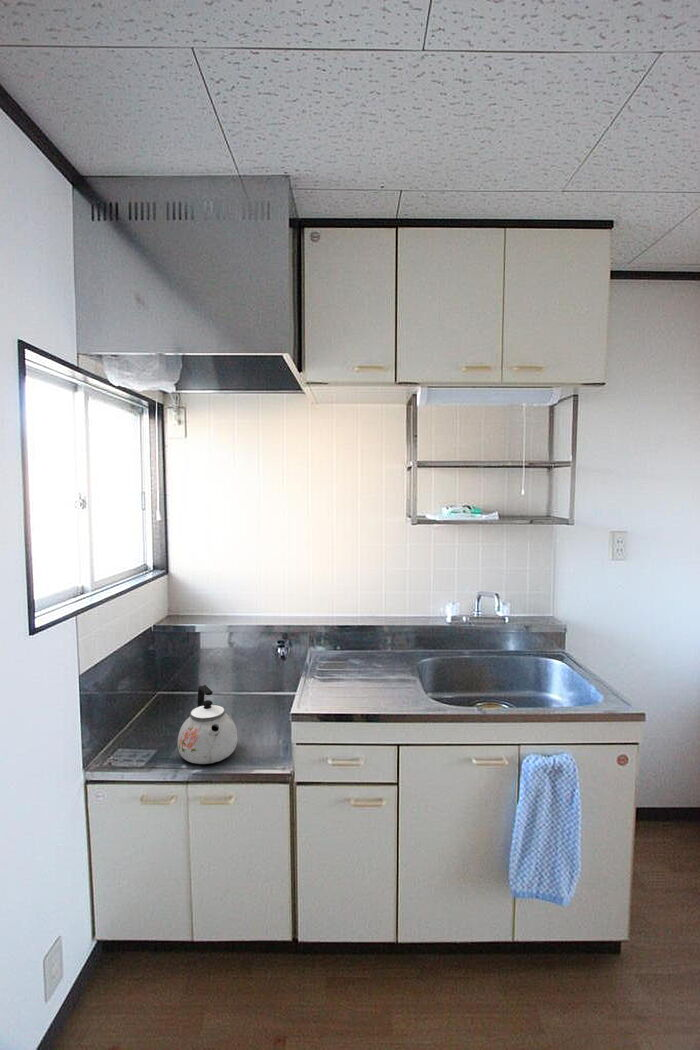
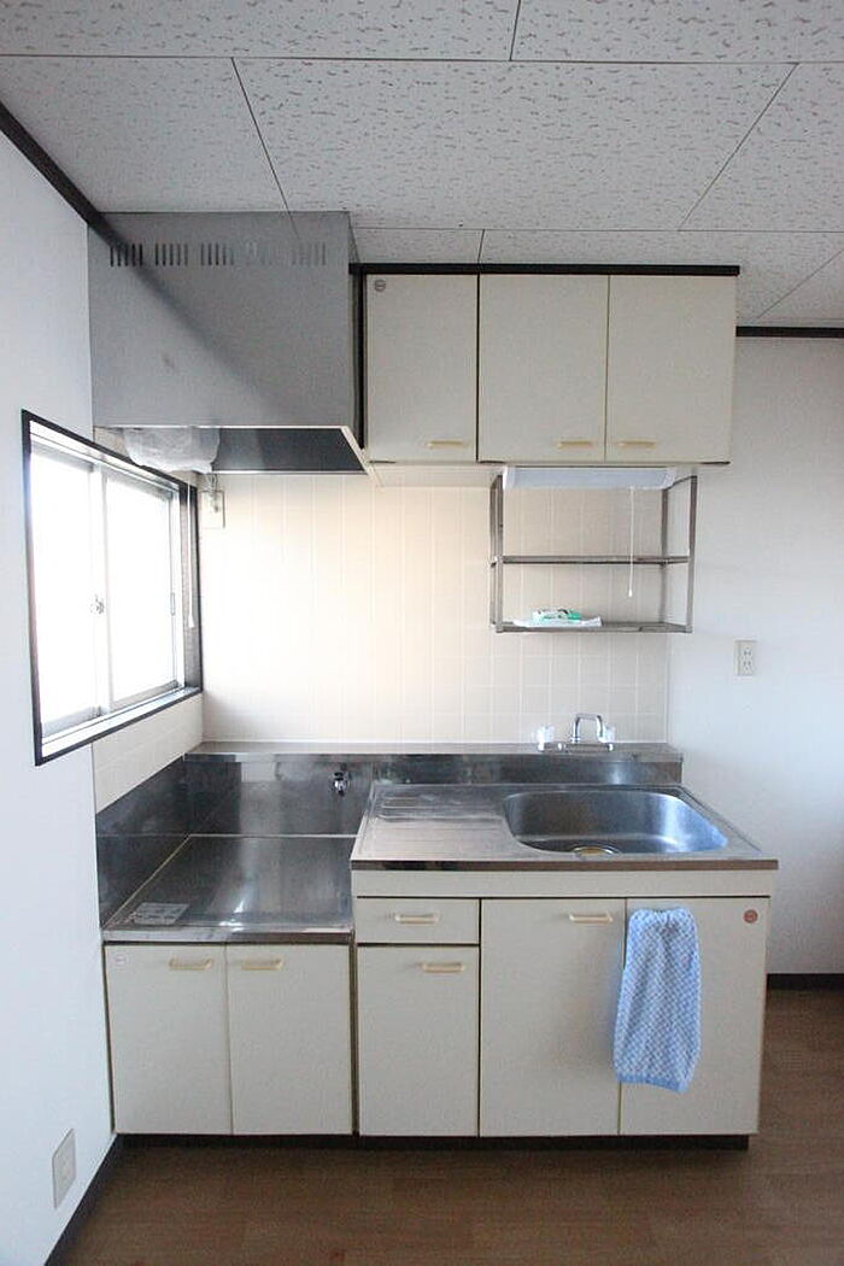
- kettle [177,684,238,765]
